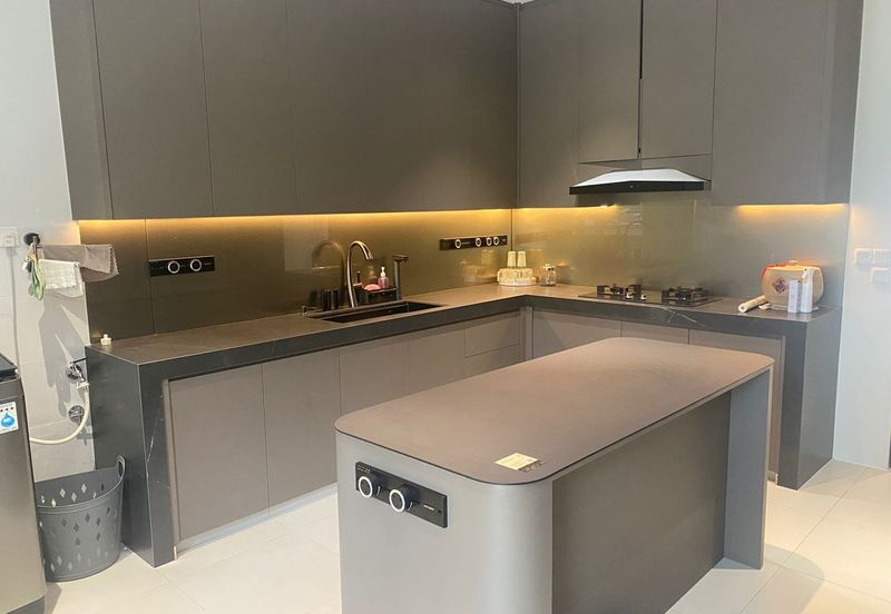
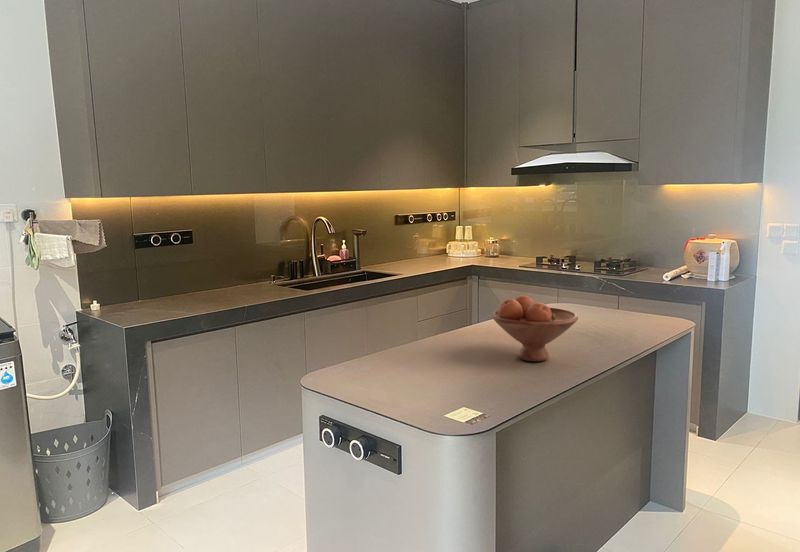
+ fruit bowl [490,295,579,362]
